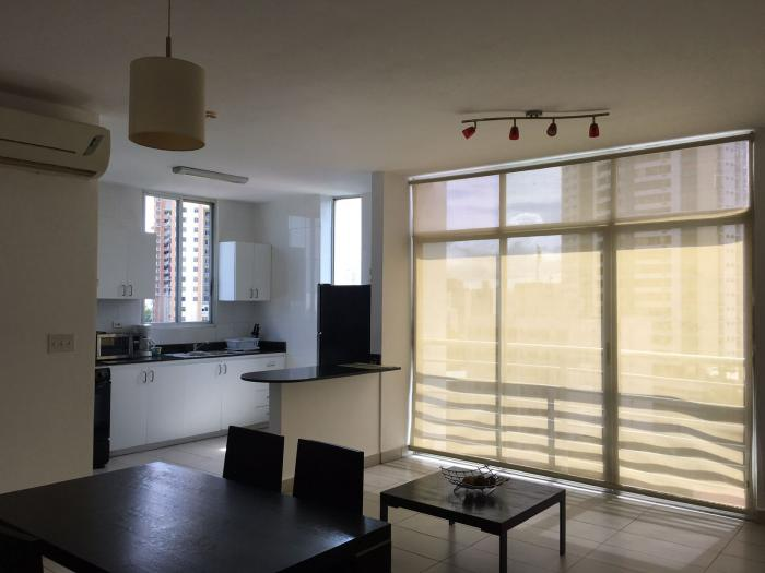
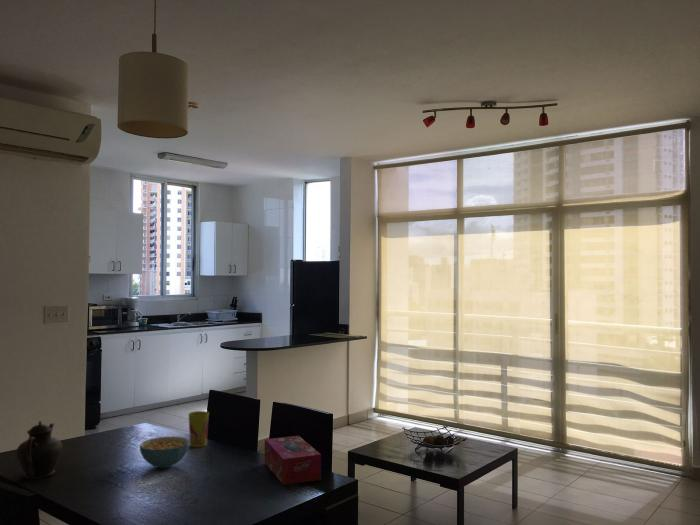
+ cereal bowl [139,435,190,469]
+ cup [187,410,210,448]
+ tissue box [264,435,322,486]
+ teapot [15,420,64,480]
